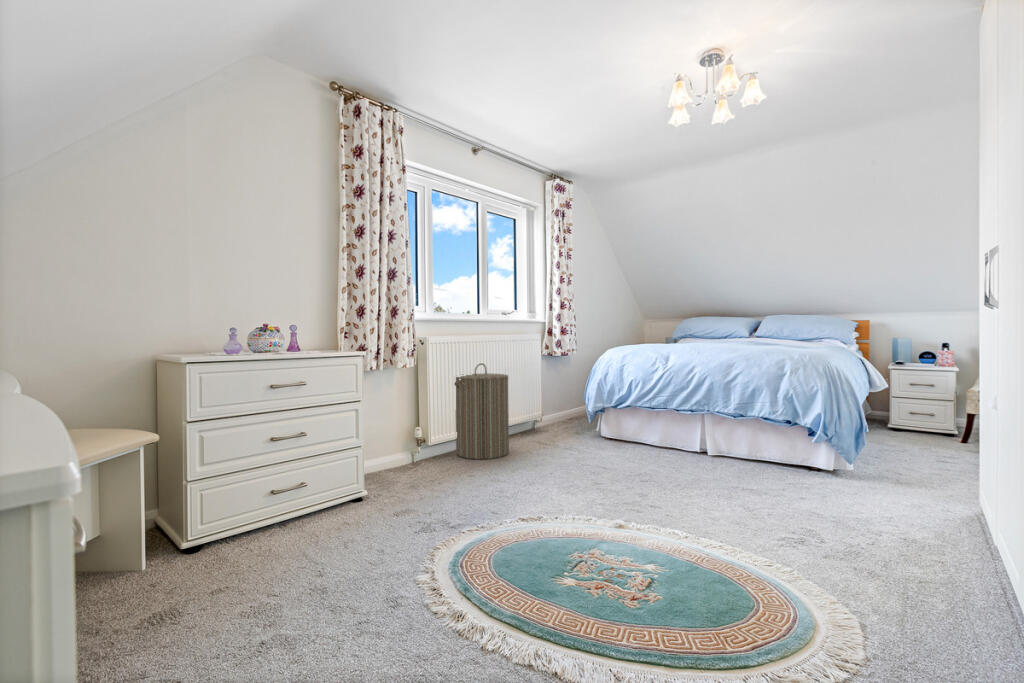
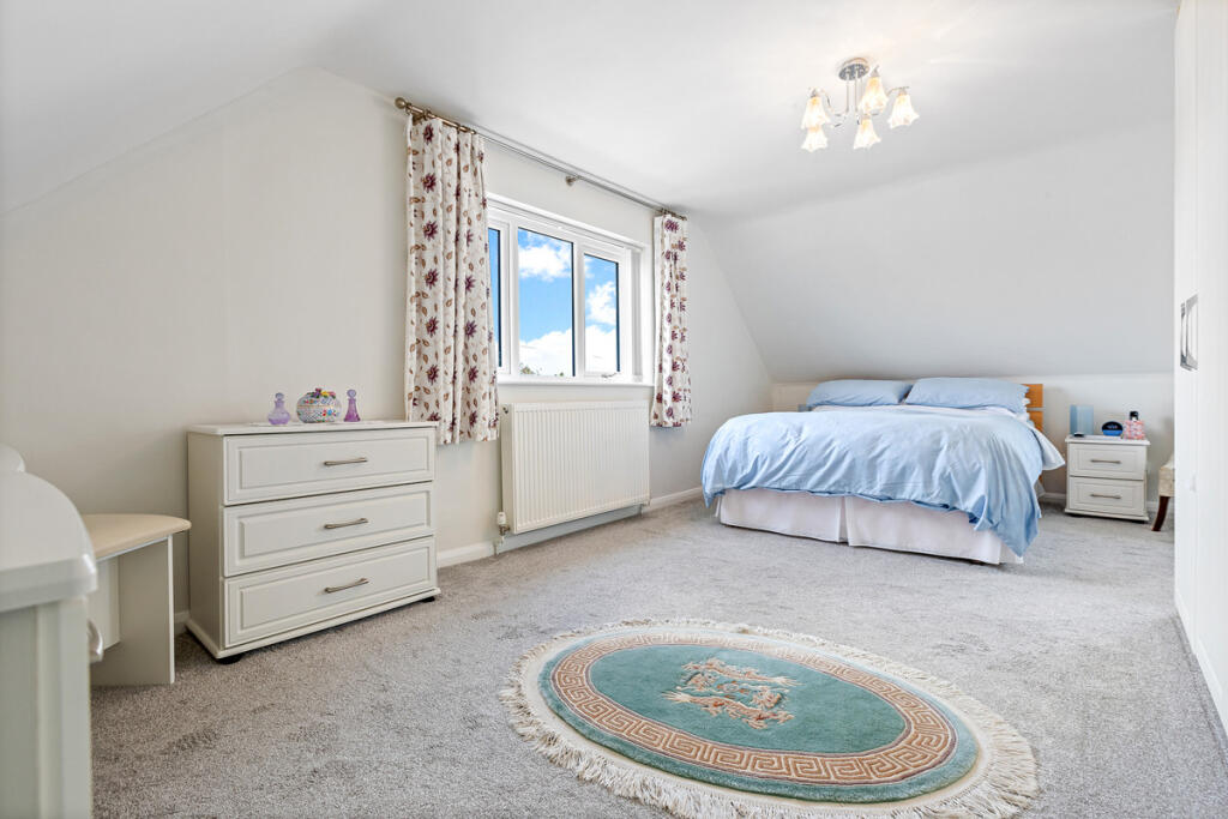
- laundry hamper [453,362,510,460]
